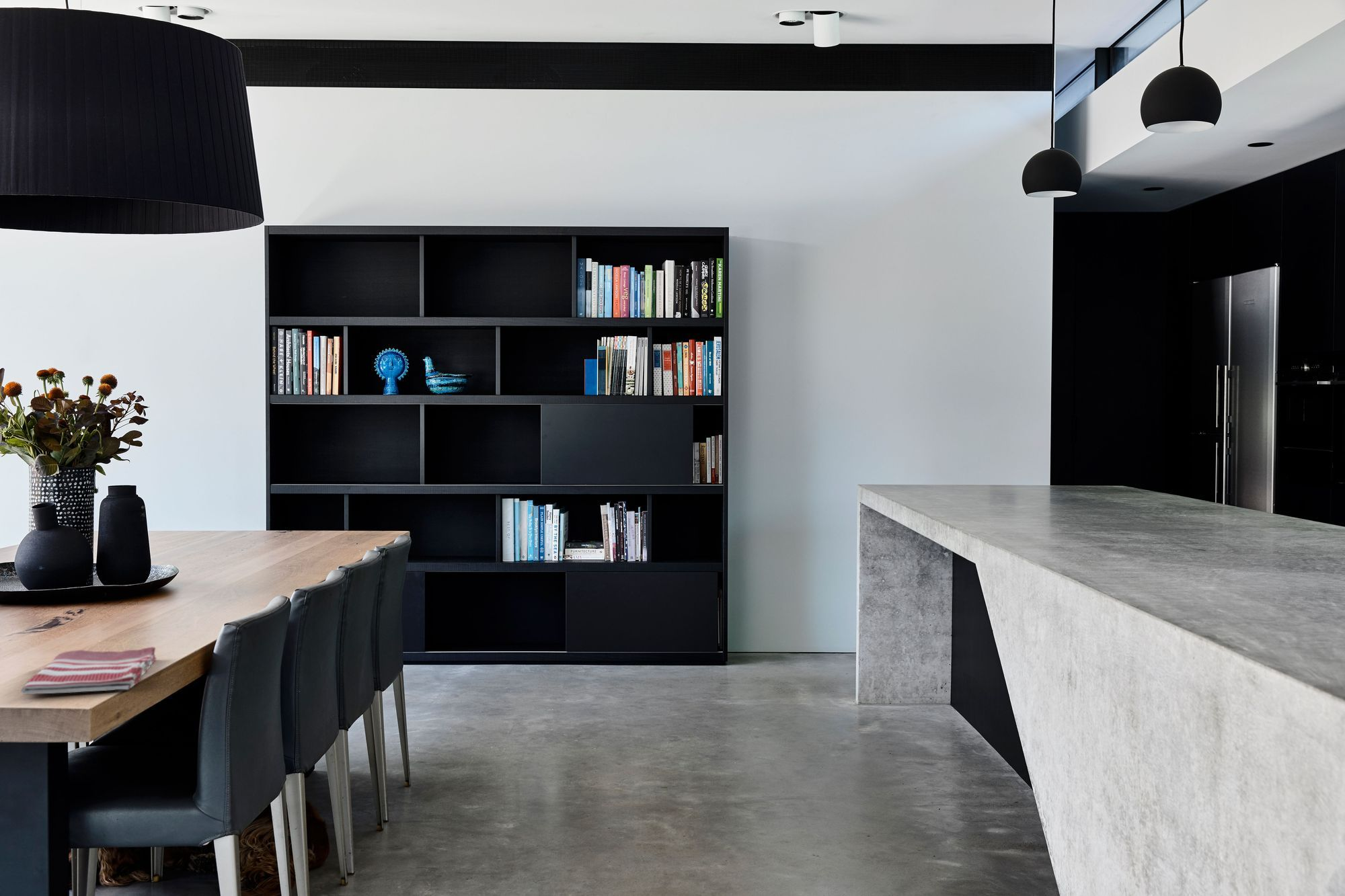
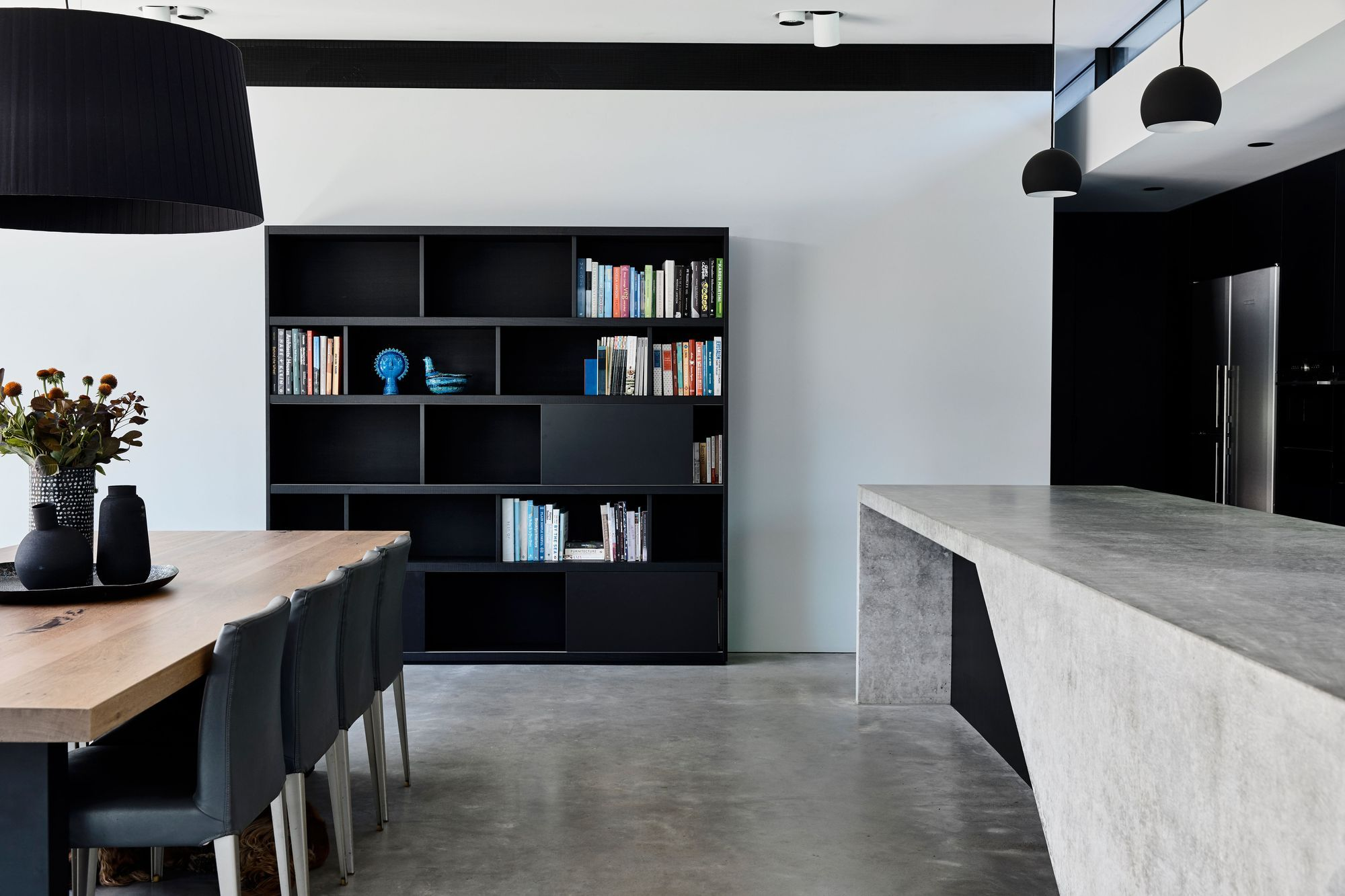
- dish towel [20,646,157,695]
